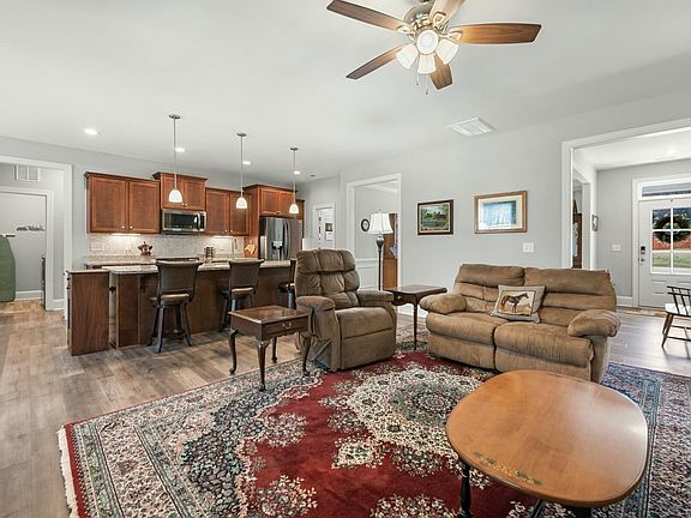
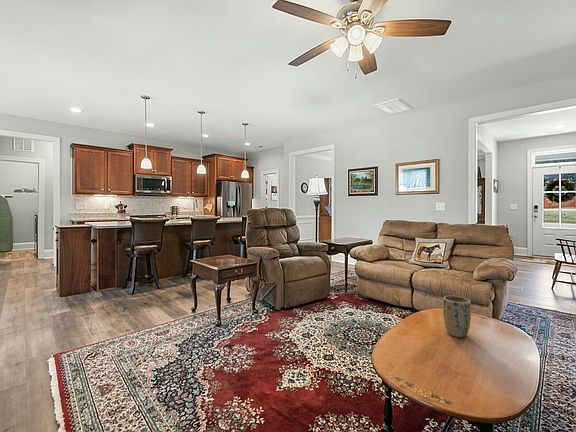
+ plant pot [442,295,472,338]
